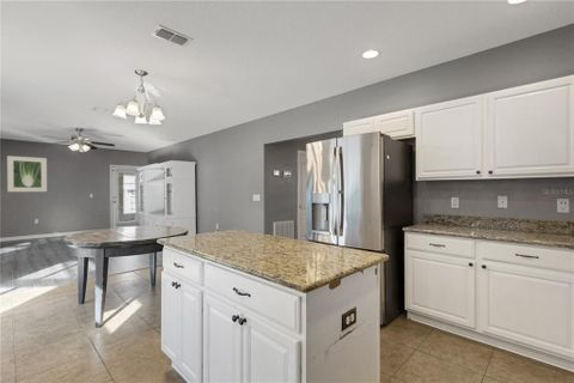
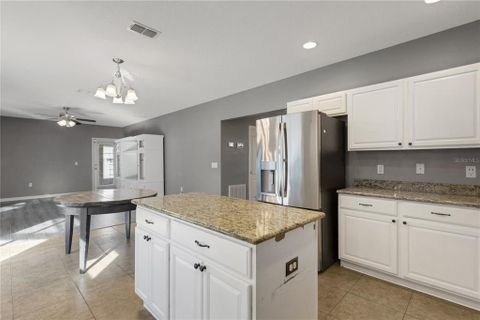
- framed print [6,154,48,193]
